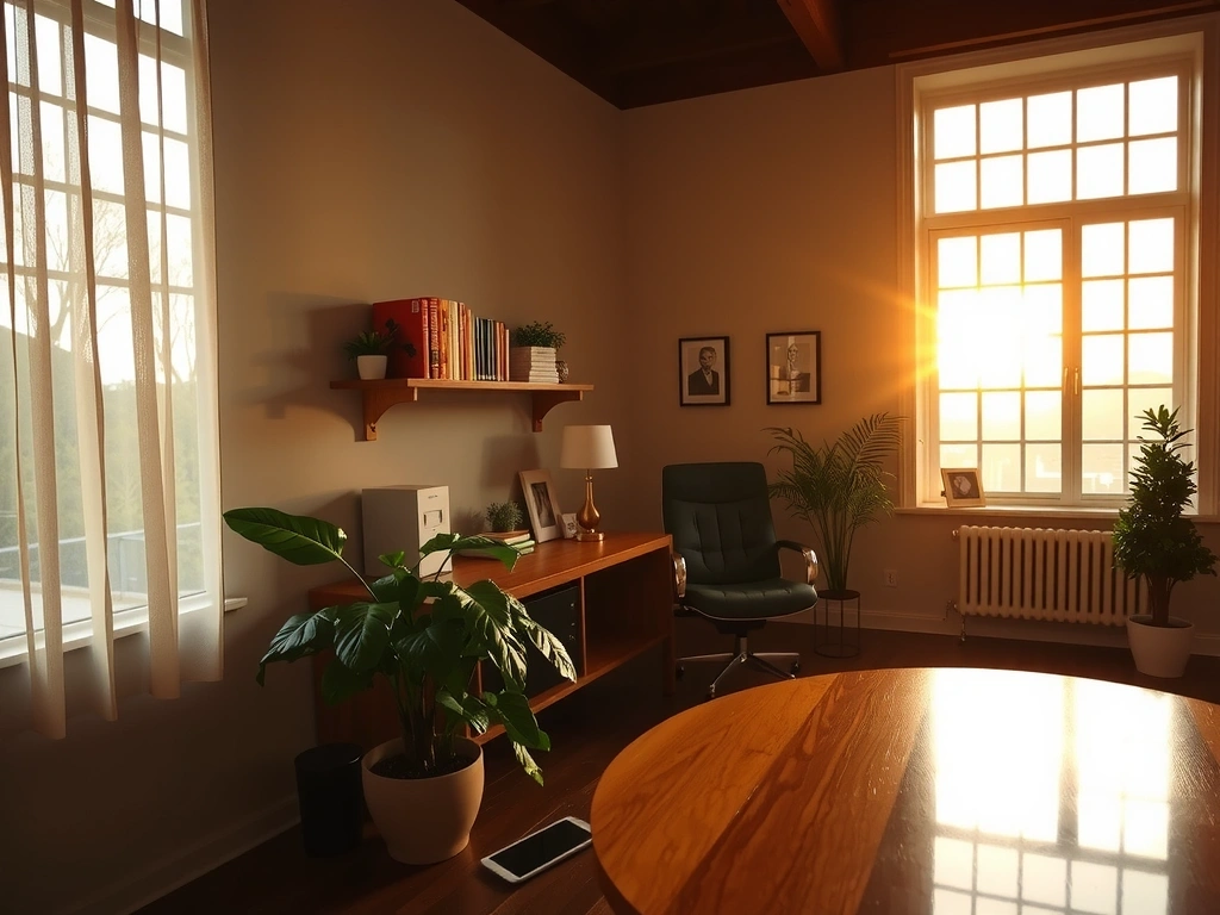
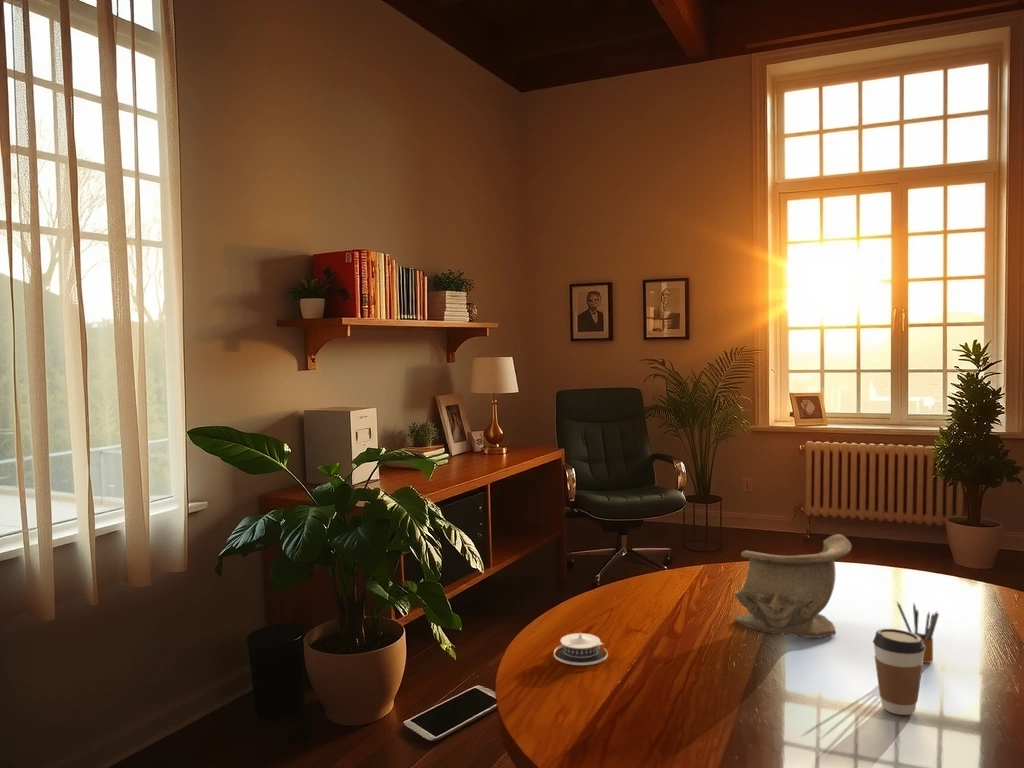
+ coffee cup [872,628,925,716]
+ pencil box [896,601,940,664]
+ decorative bowl [733,533,853,639]
+ architectural model [553,632,609,666]
